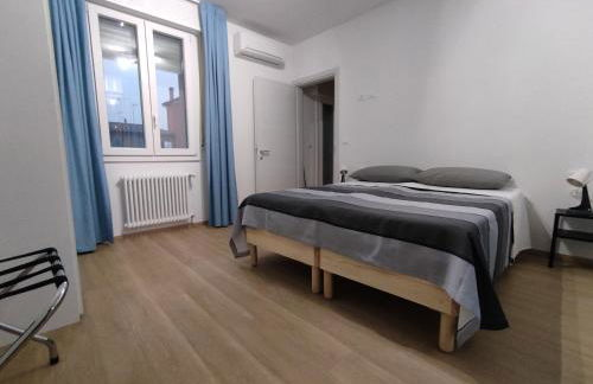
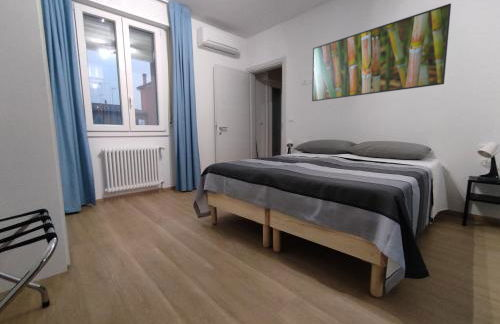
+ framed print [311,2,452,102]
